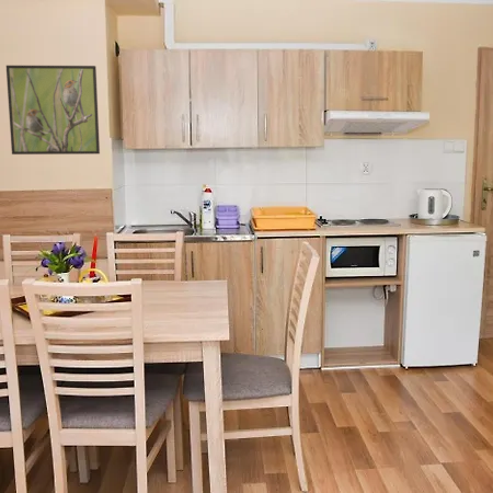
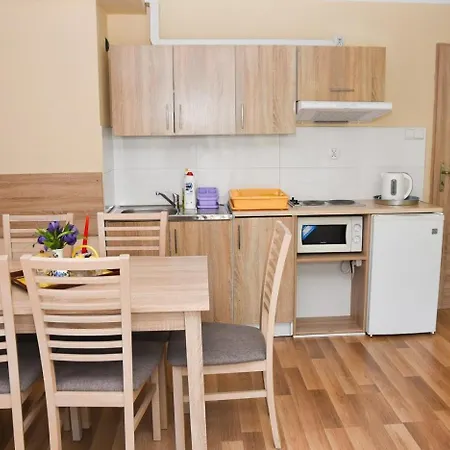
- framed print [5,65,101,156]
